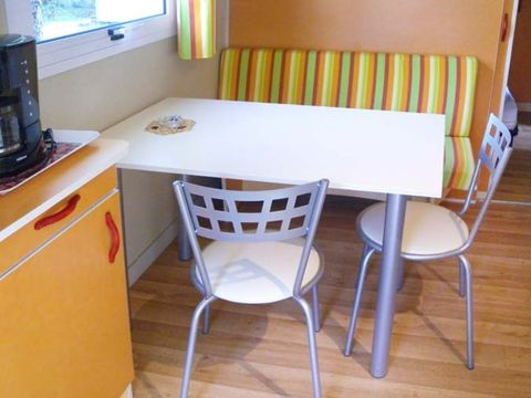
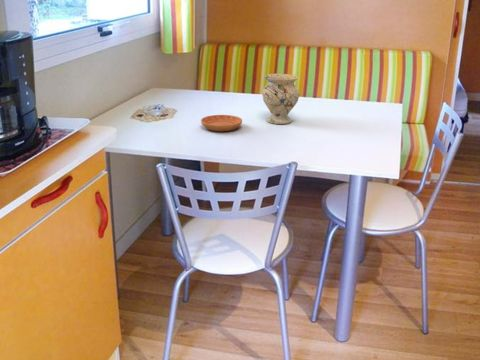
+ vase [261,73,300,125]
+ saucer [200,114,243,132]
